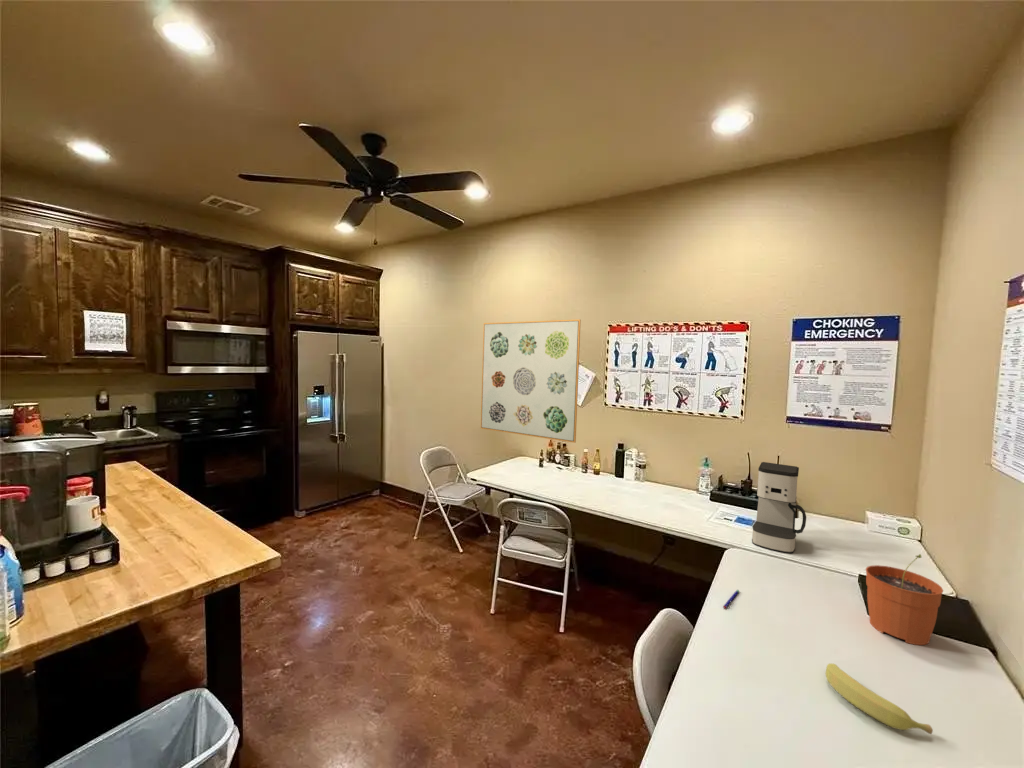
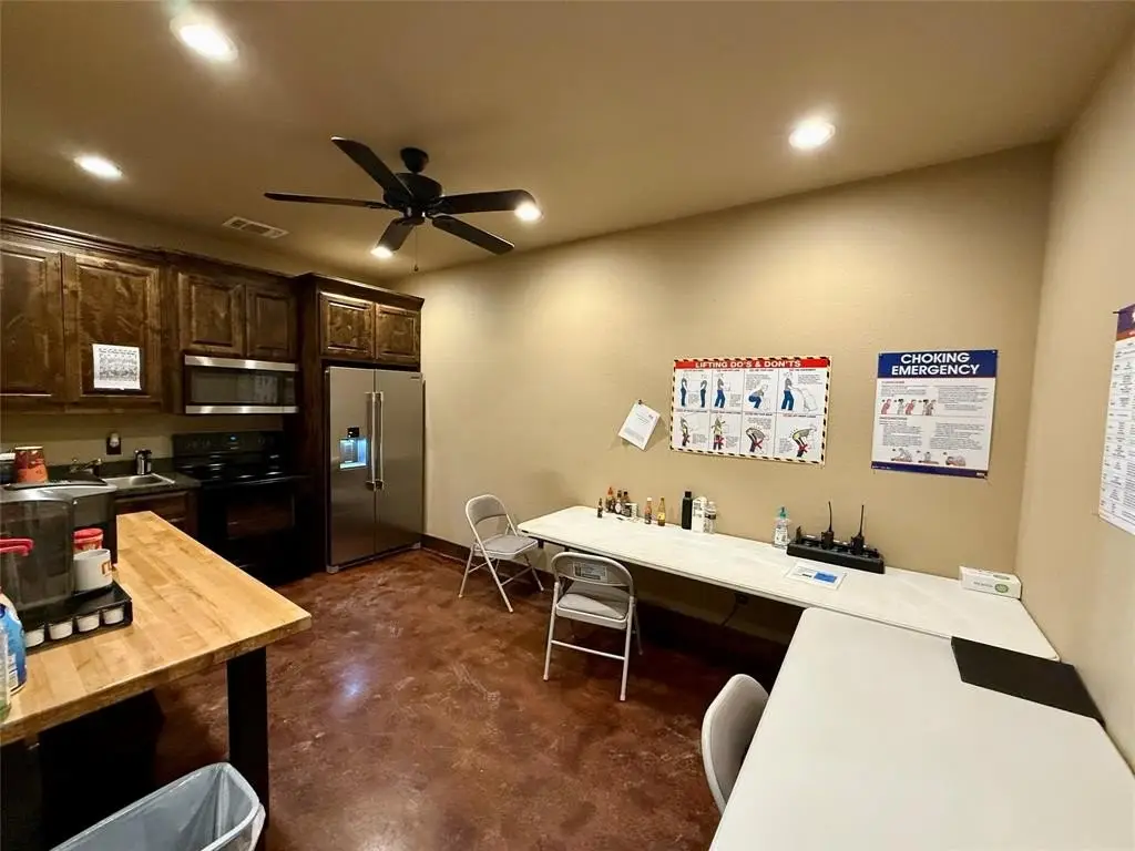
- coffee maker [751,461,807,554]
- banana [825,663,934,735]
- pen [722,589,740,609]
- plant pot [865,553,944,646]
- wall art [480,318,582,444]
